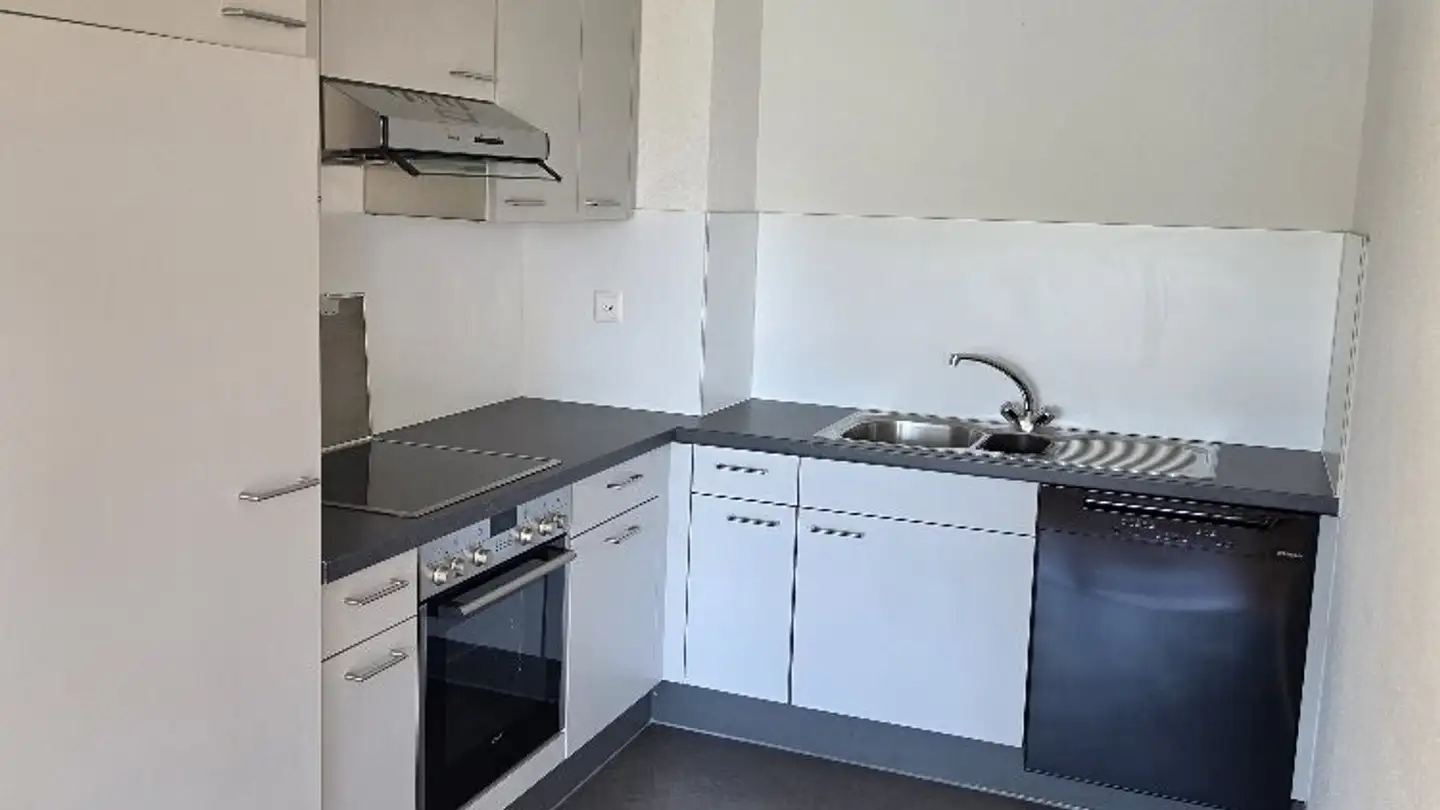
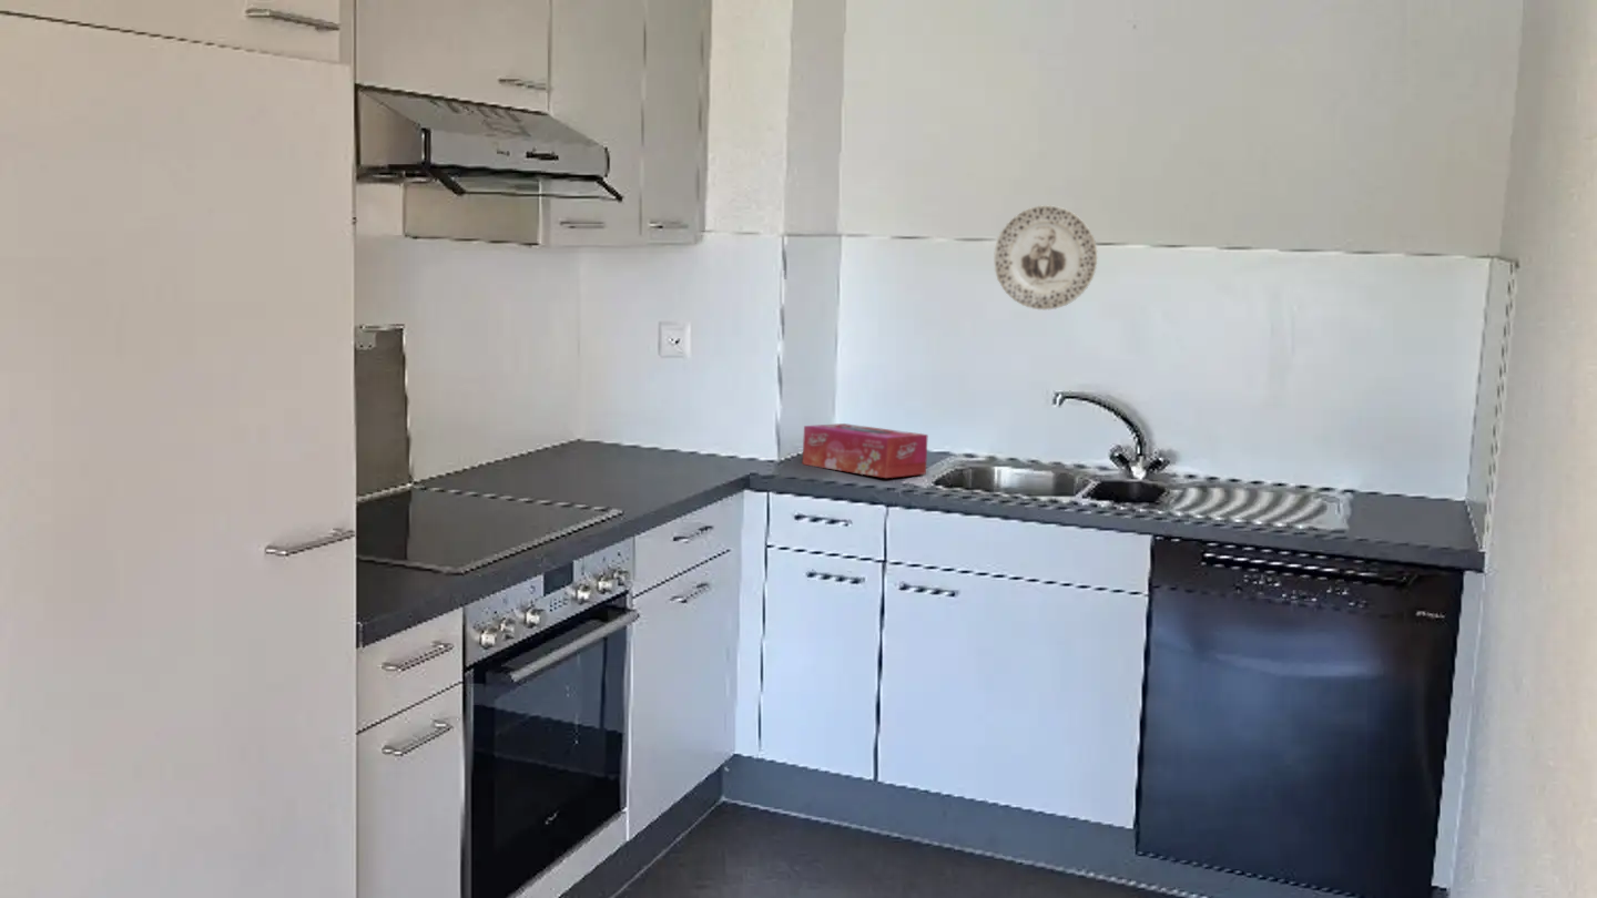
+ decorative plate [993,204,1098,312]
+ tissue box [802,422,929,479]
